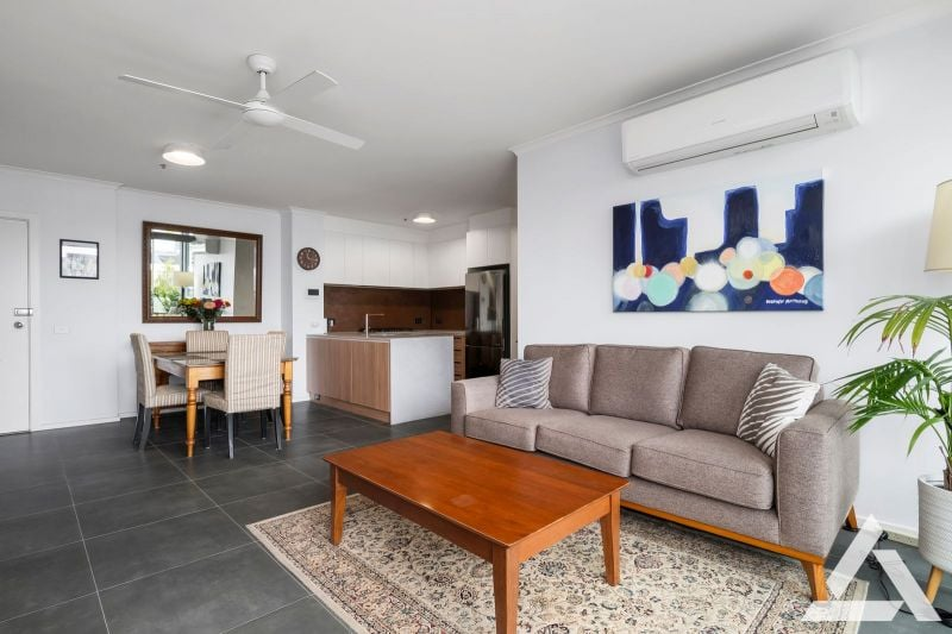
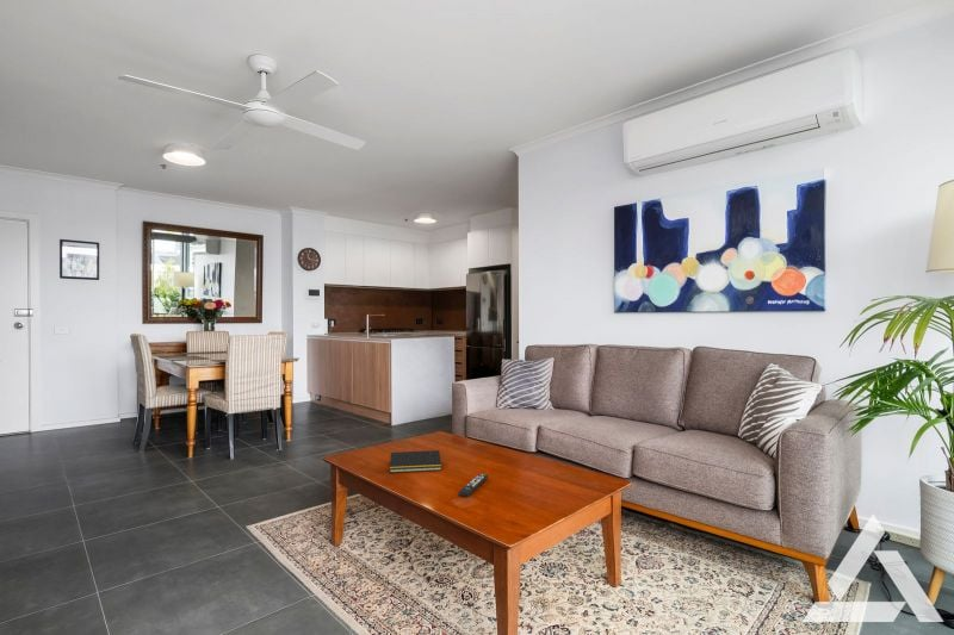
+ notepad [389,449,442,474]
+ remote control [458,473,489,498]
